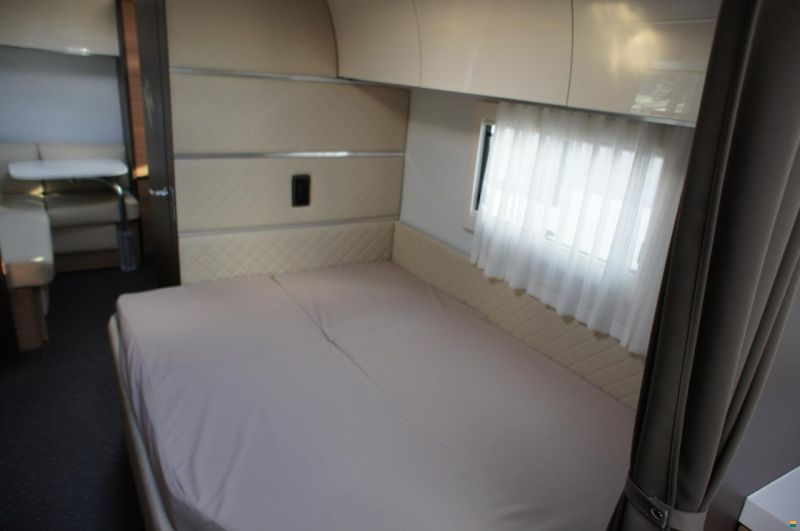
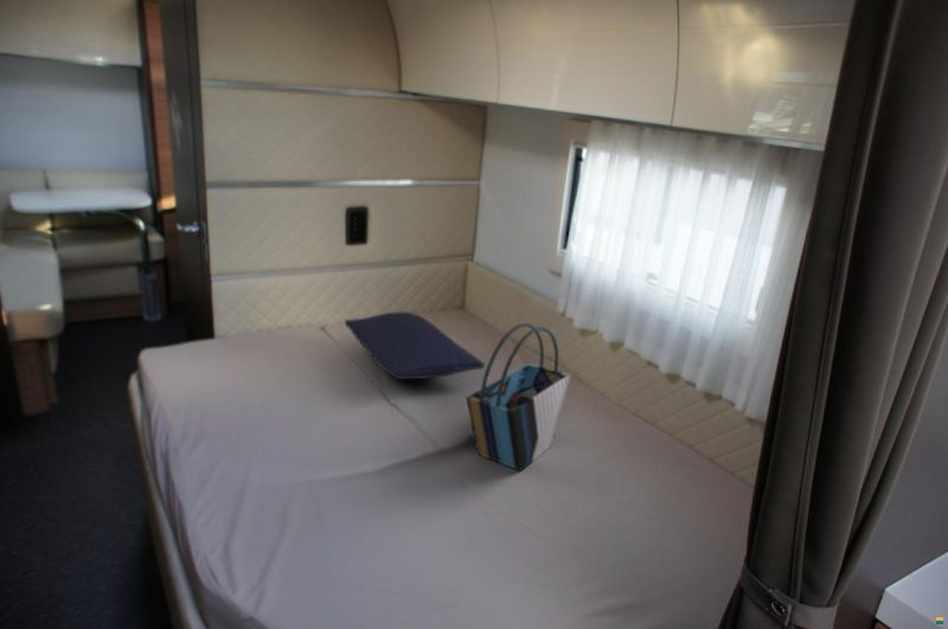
+ tote bag [465,322,572,473]
+ pillow [344,310,486,380]
